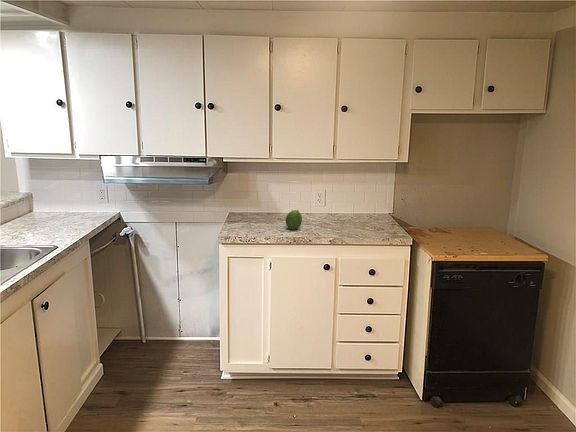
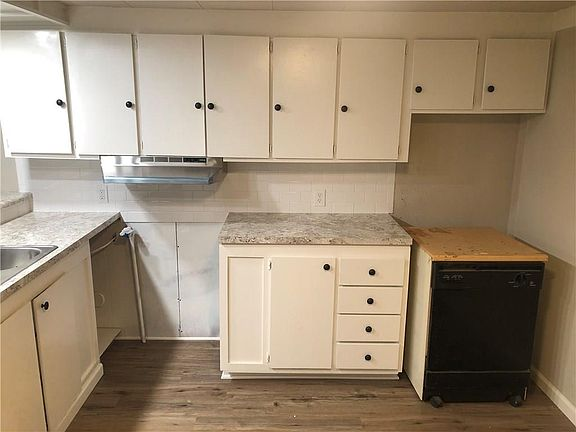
- fruit [285,209,303,231]
